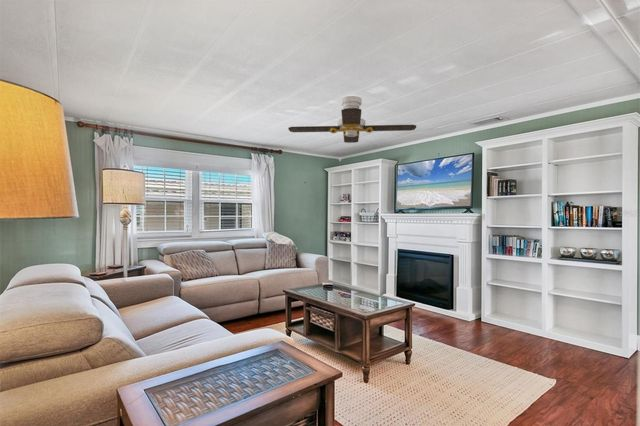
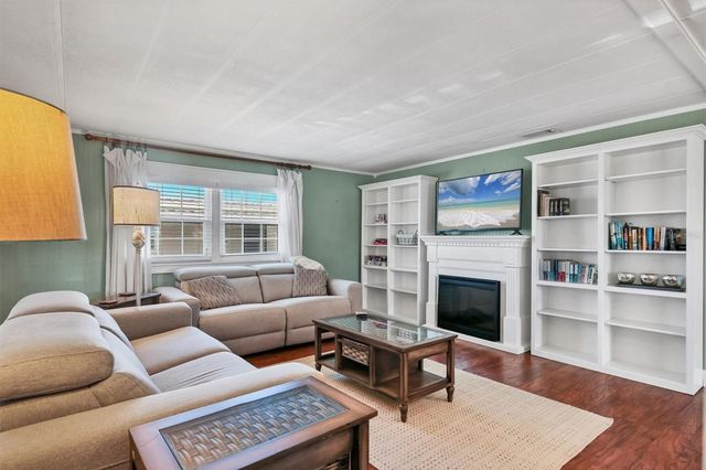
- ceiling fan [287,95,417,144]
